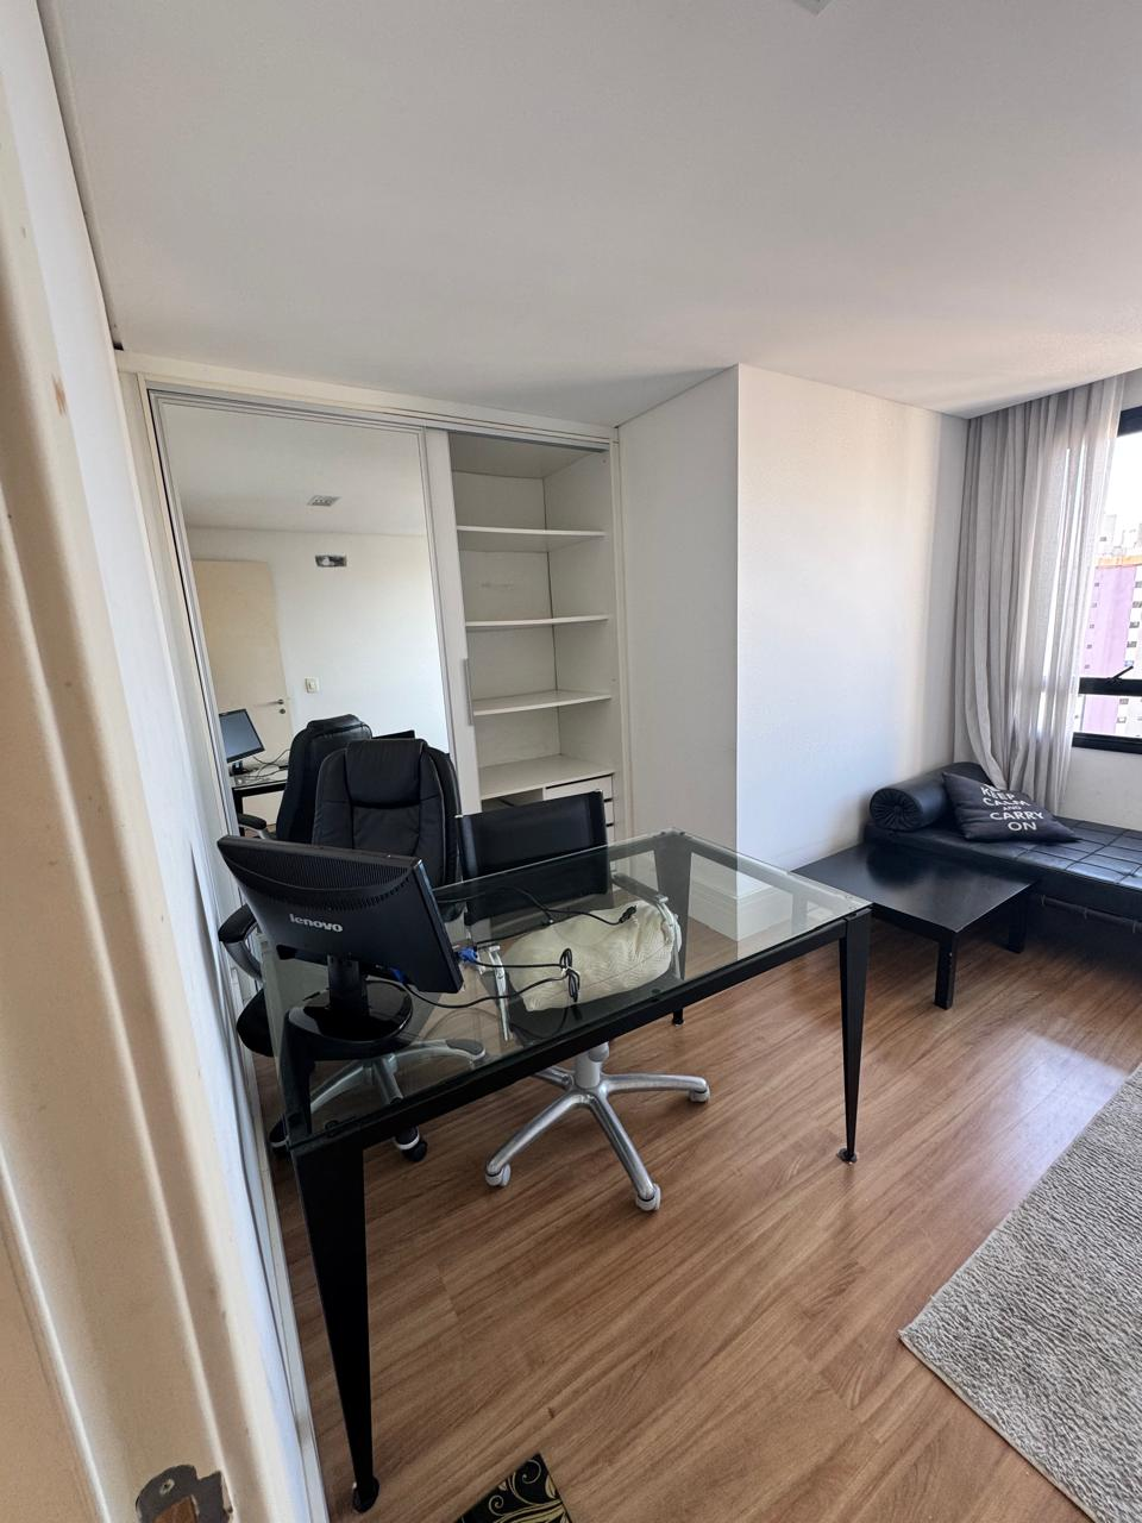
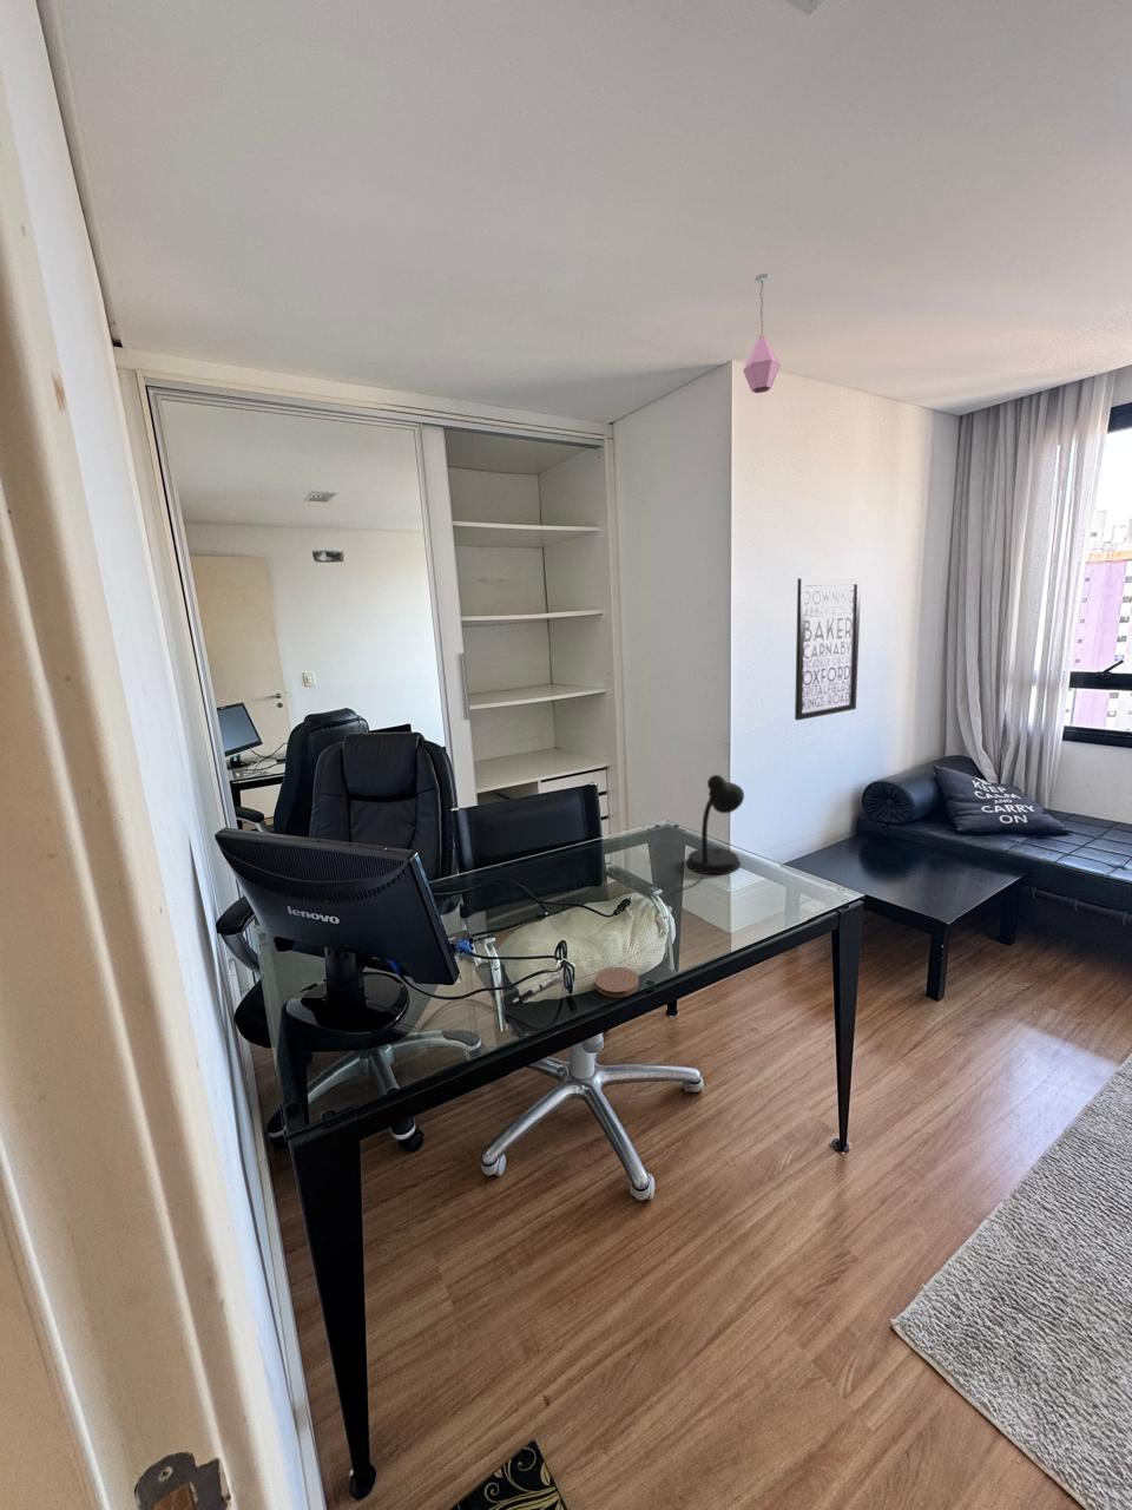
+ wall art [793,577,862,721]
+ desk lamp [671,774,746,902]
+ pen [510,974,561,1003]
+ coaster [595,967,640,998]
+ pendant light [742,272,781,394]
